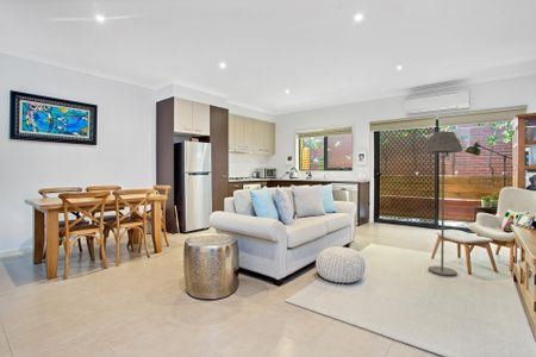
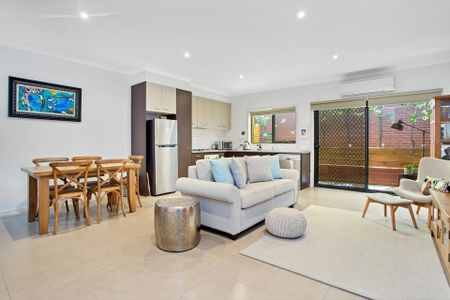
- floor lamp [424,130,463,277]
